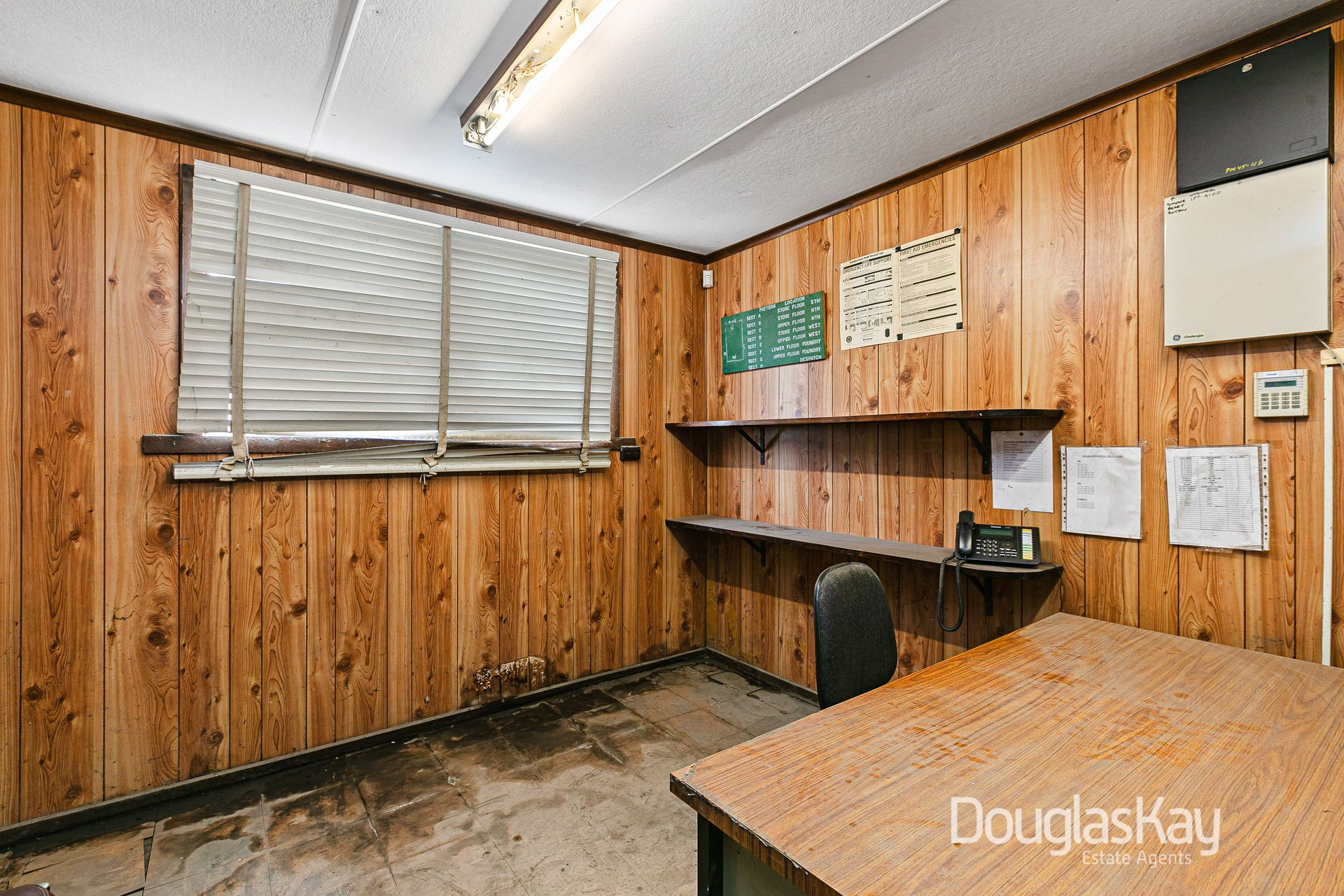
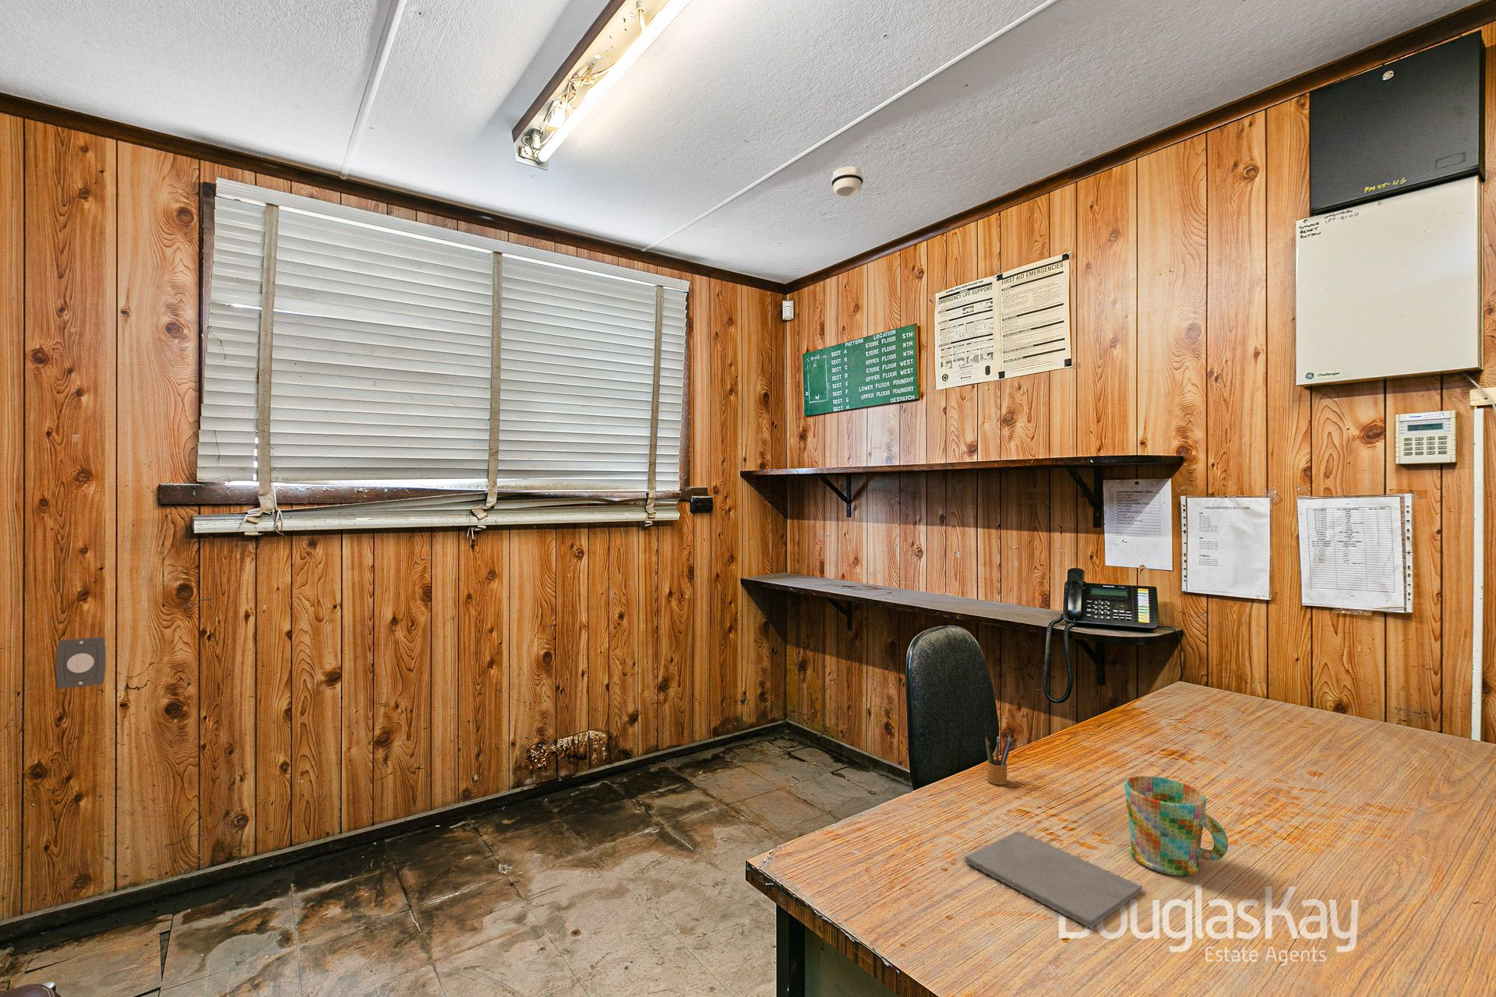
+ notepad [964,829,1143,929]
+ light switch [56,636,107,690]
+ mug [1123,774,1229,876]
+ pencil box [985,733,1013,786]
+ smoke detector [830,166,864,197]
